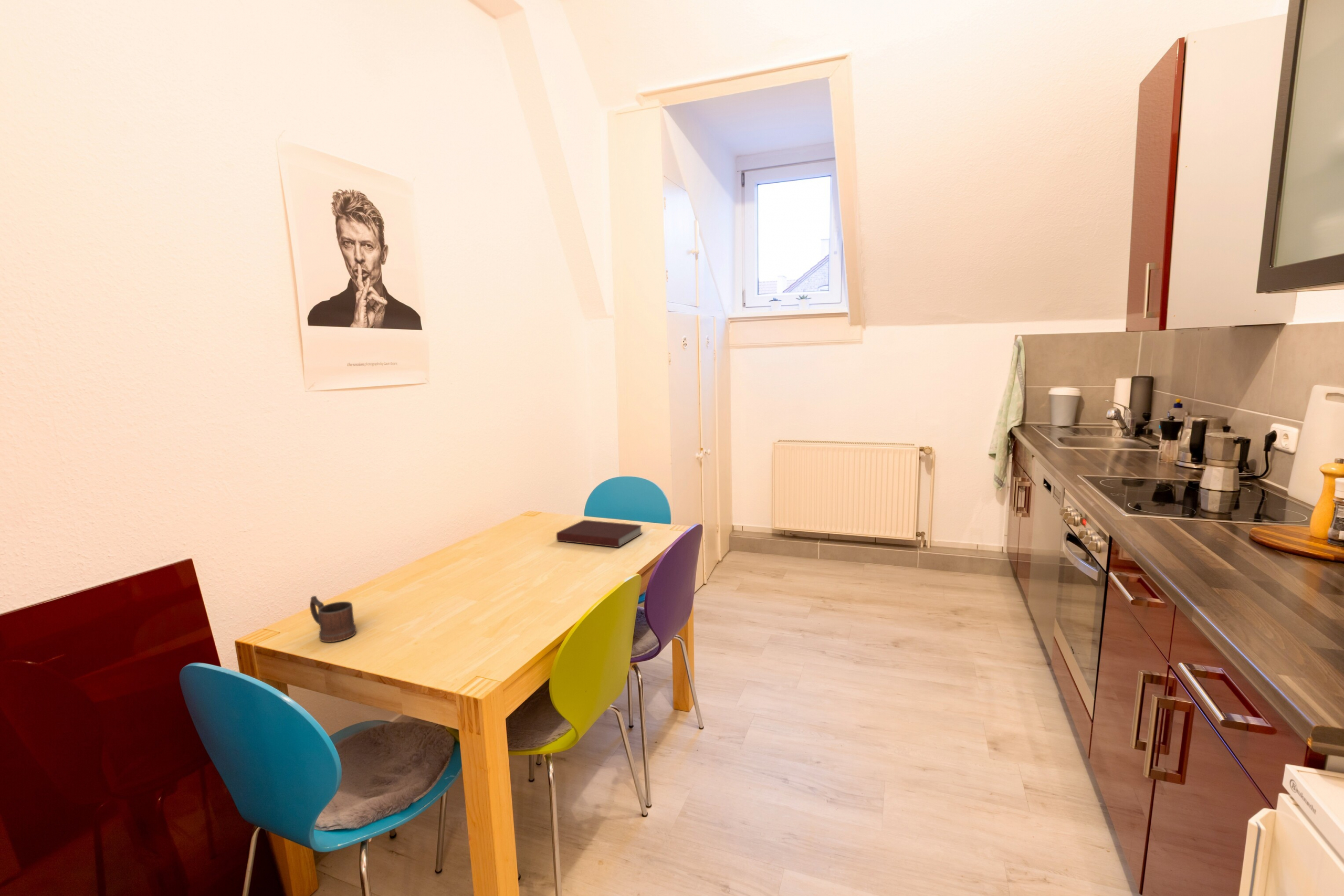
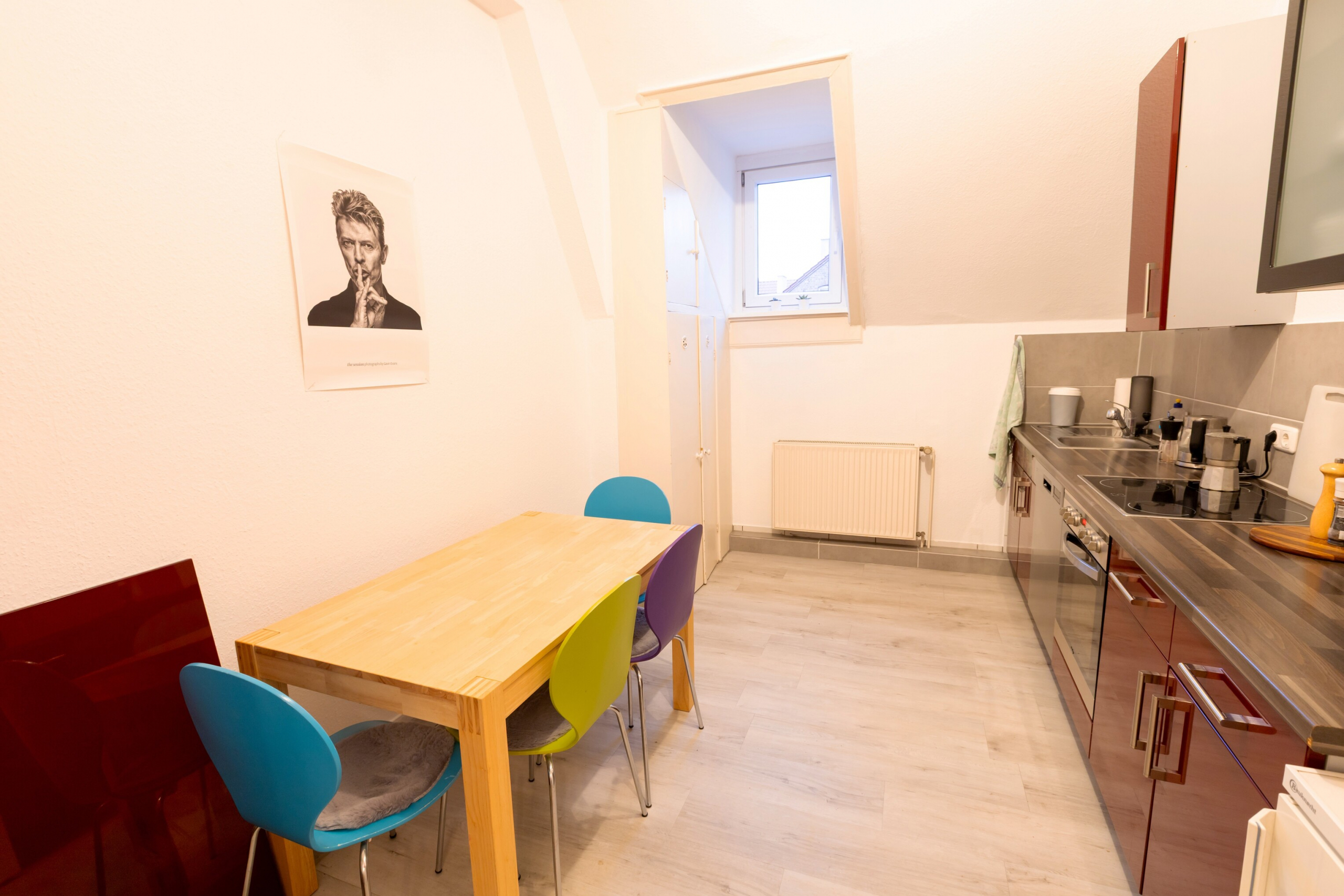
- mug [309,595,357,643]
- notebook [556,519,643,548]
